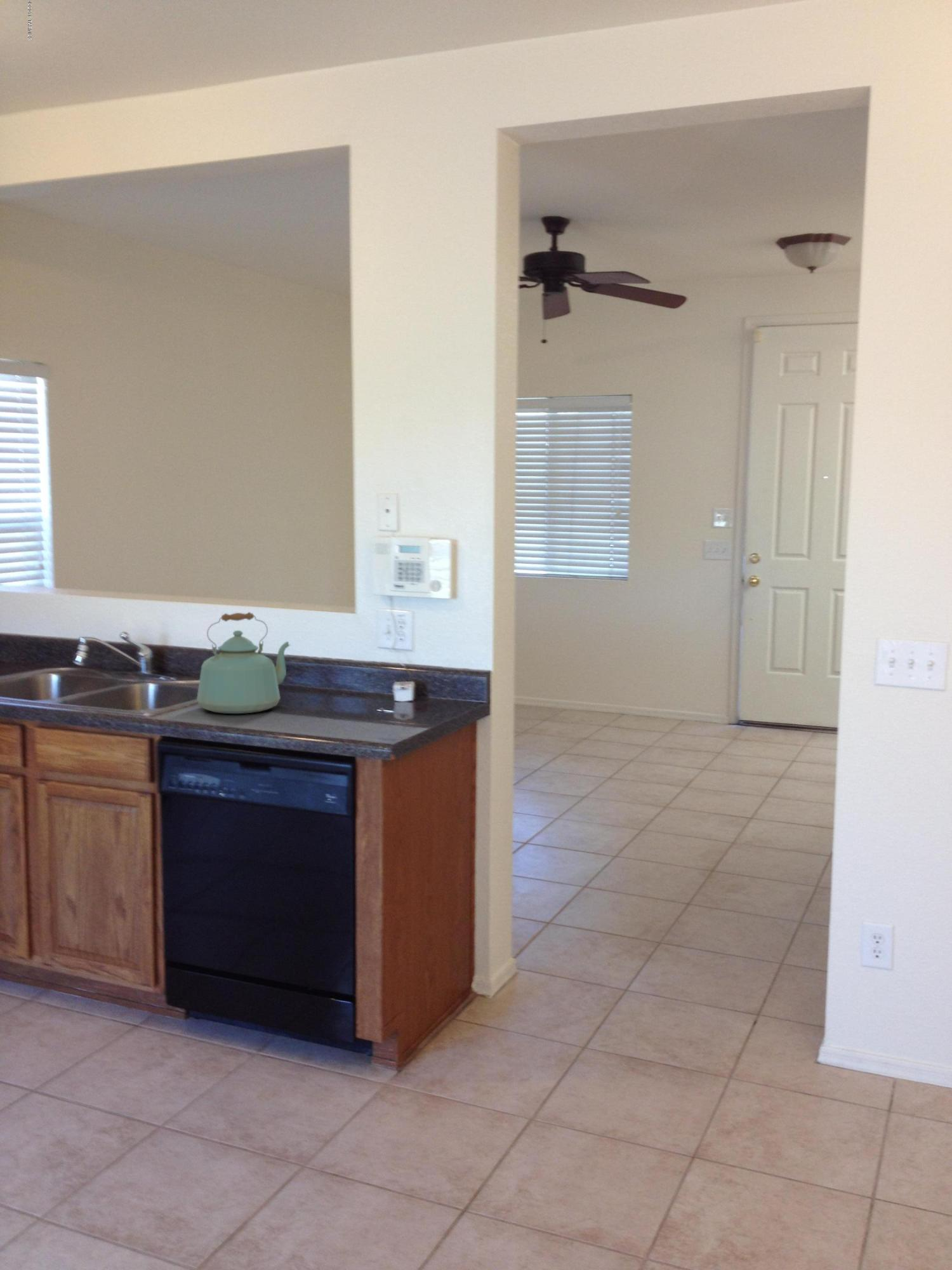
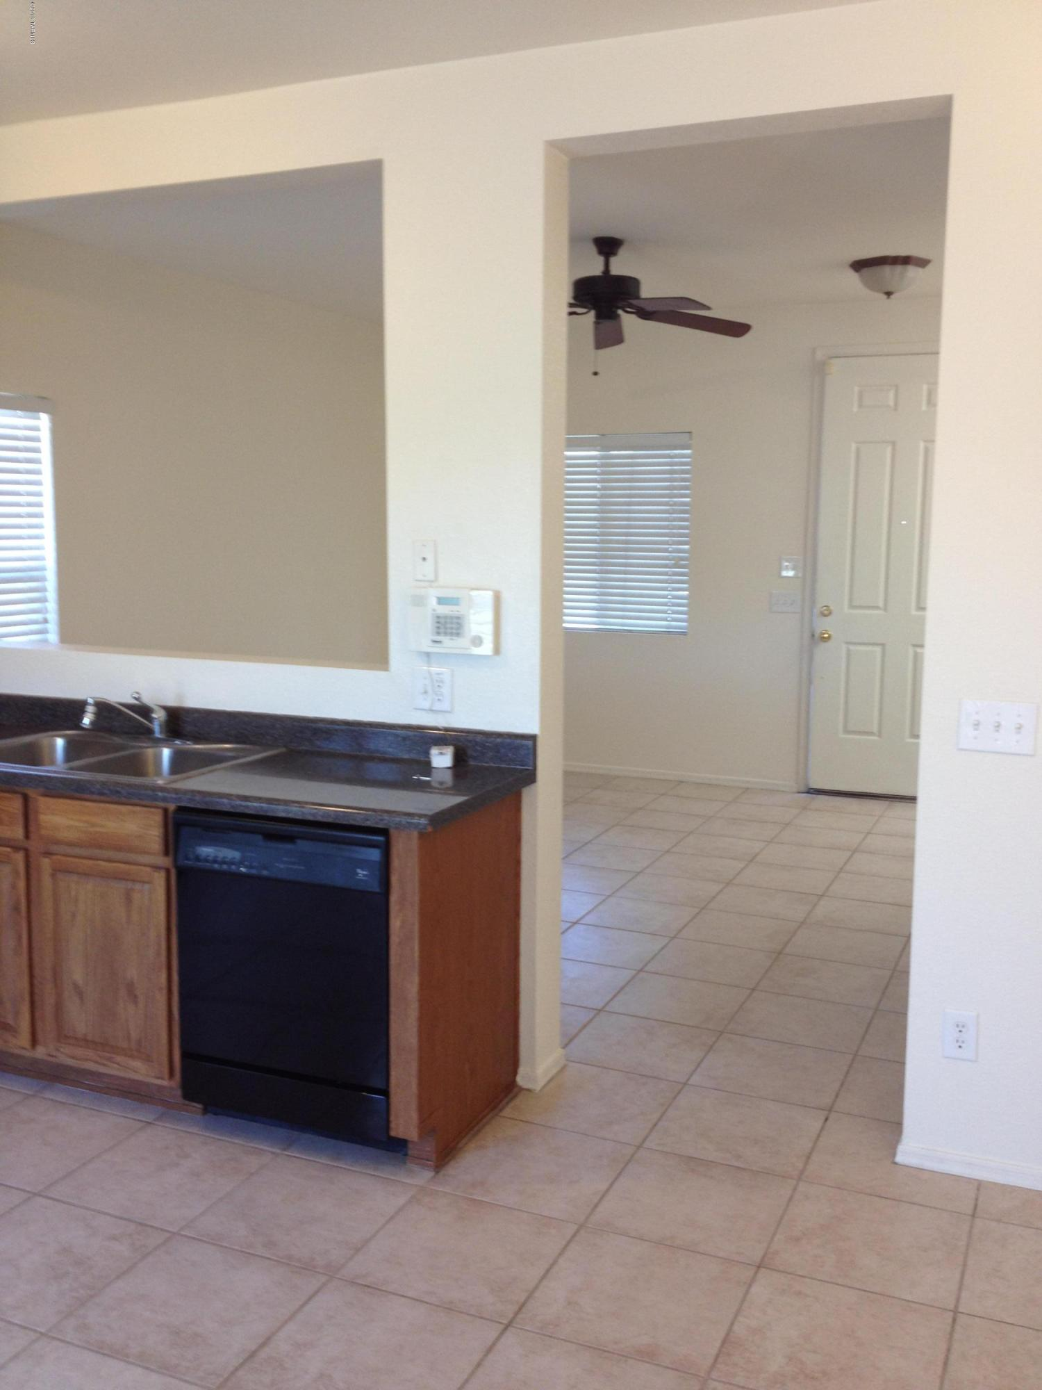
- kettle [196,612,291,714]
